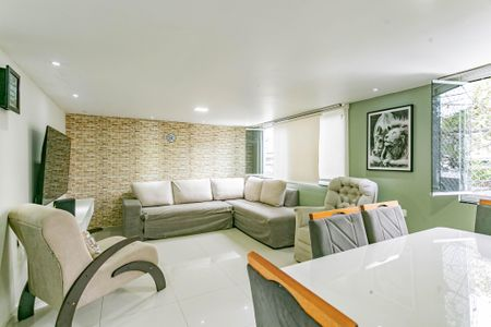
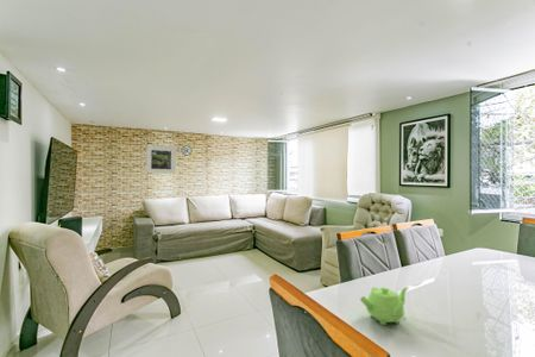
+ teapot [359,286,409,326]
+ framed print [145,144,177,175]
